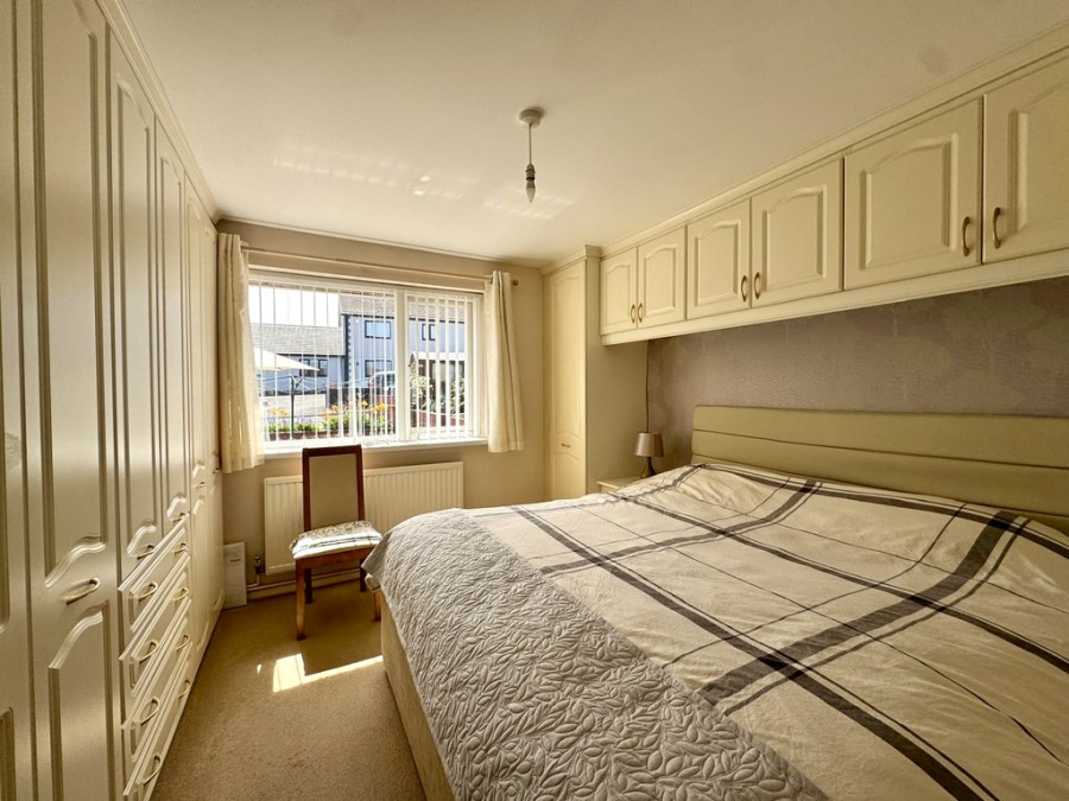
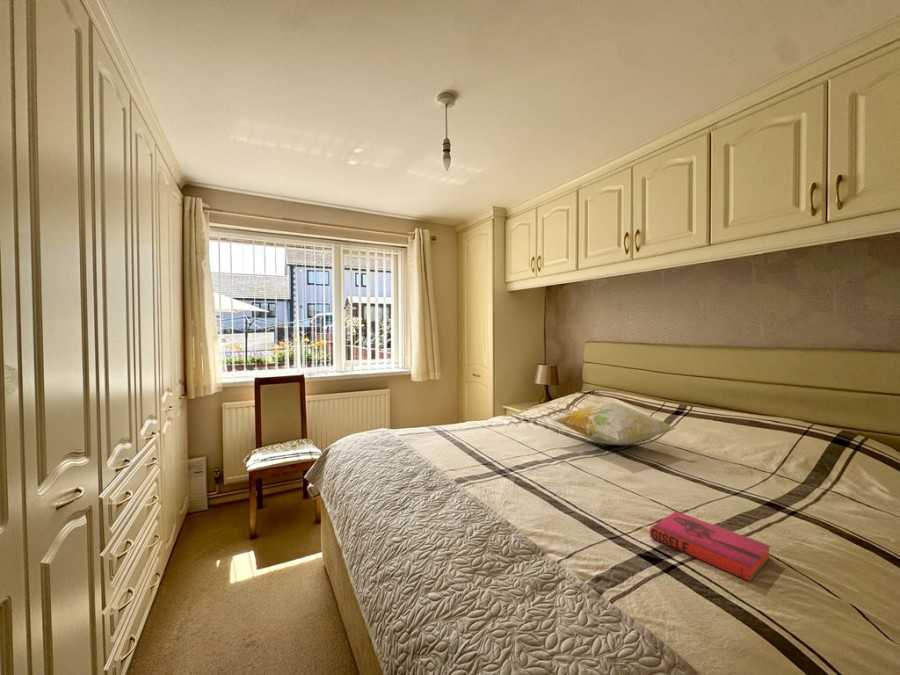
+ hardback book [649,510,772,582]
+ decorative pillow [551,401,677,446]
